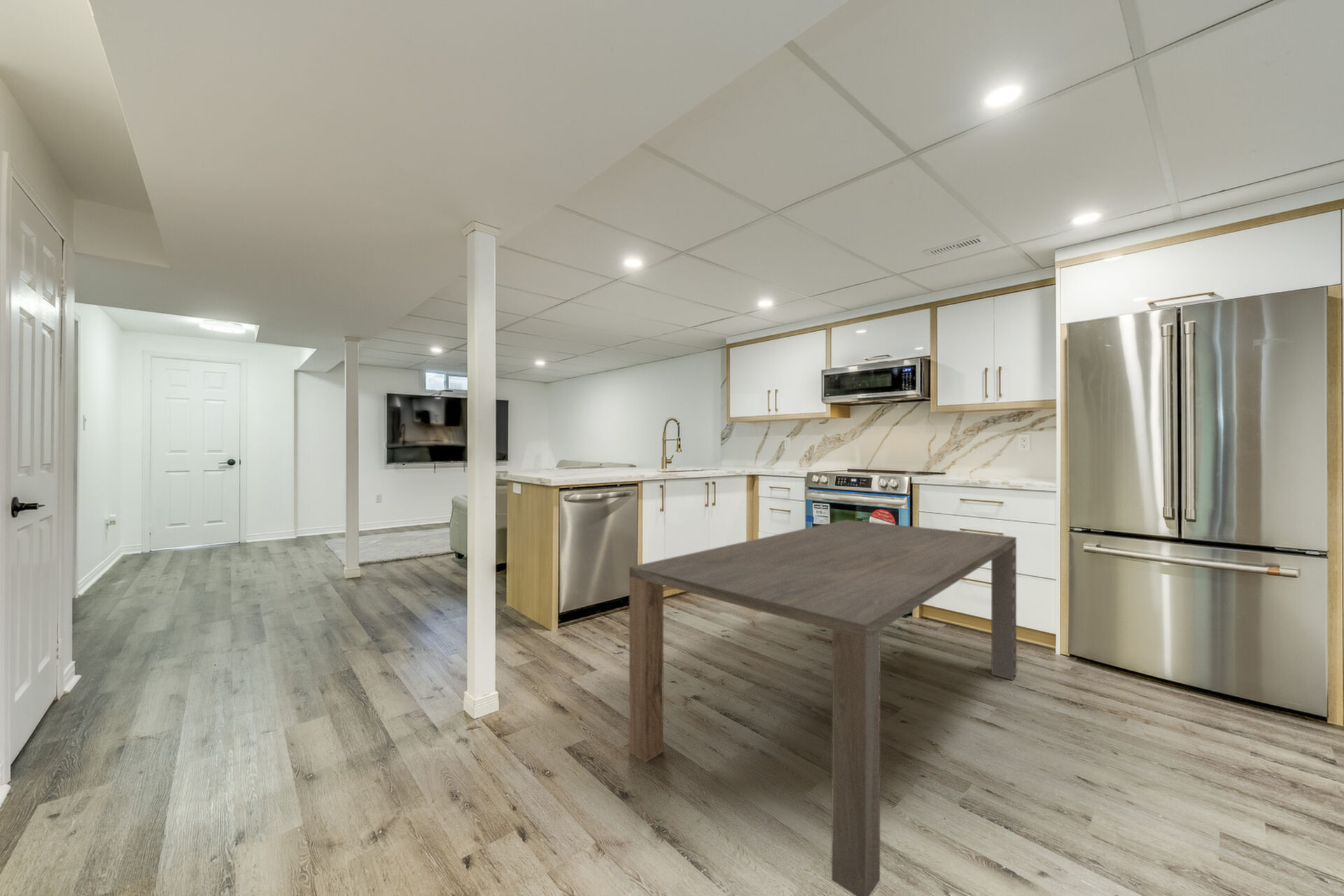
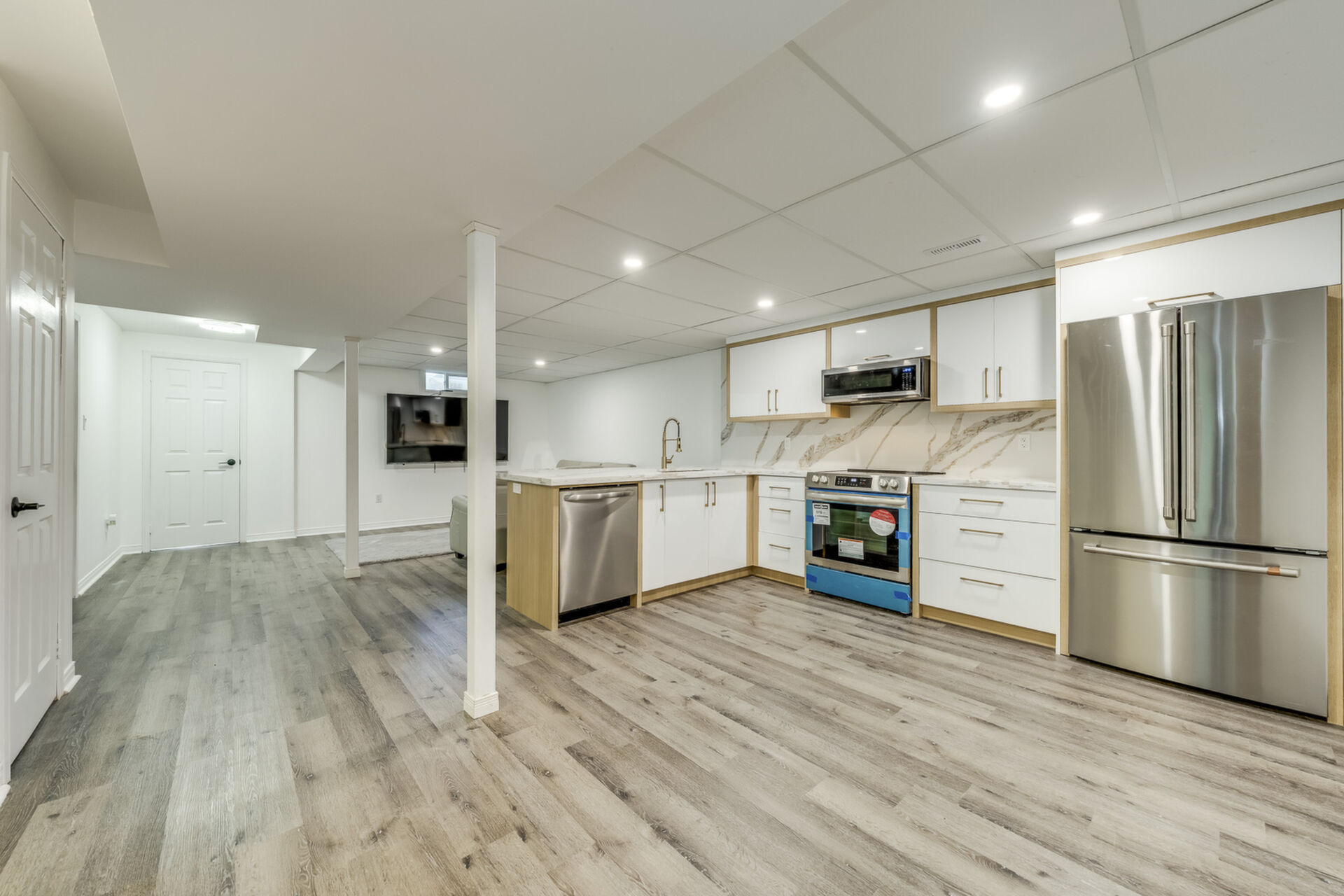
- dining table [629,519,1017,896]
